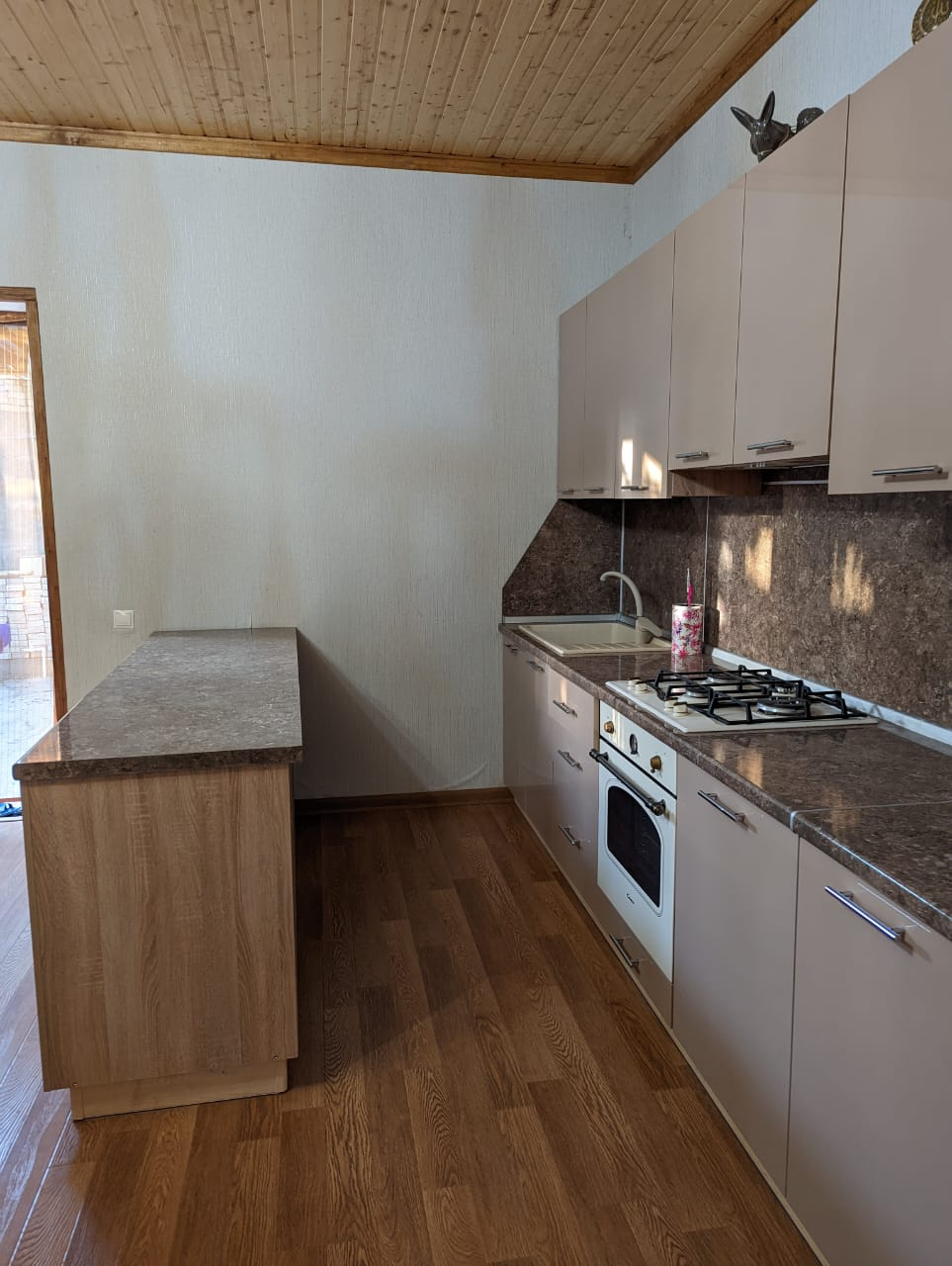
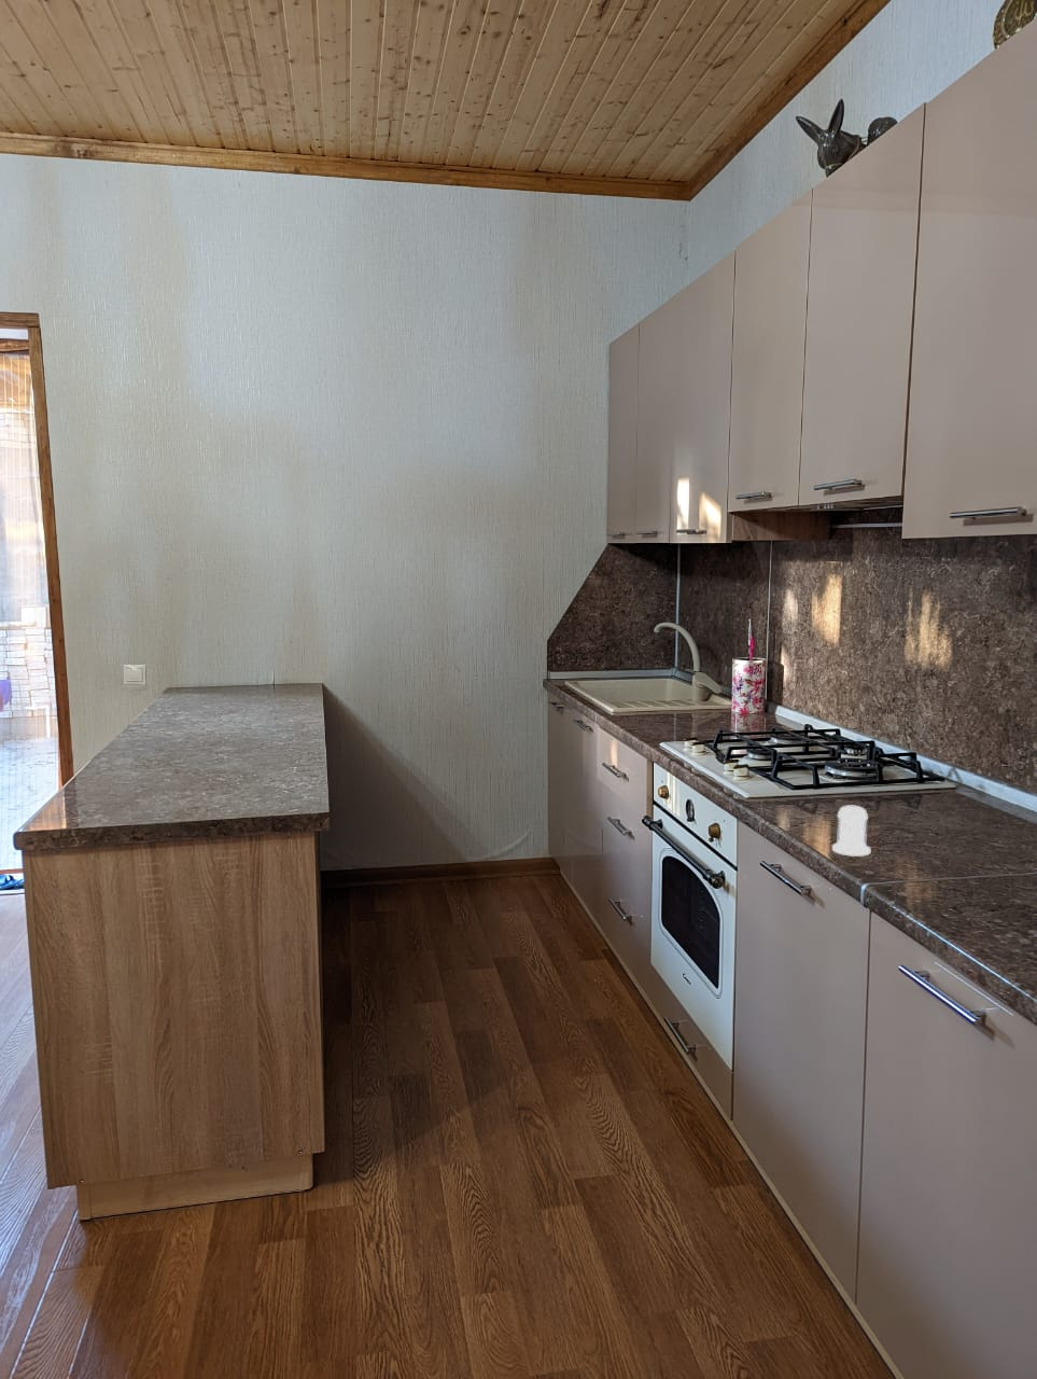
+ salt shaker [831,805,871,857]
